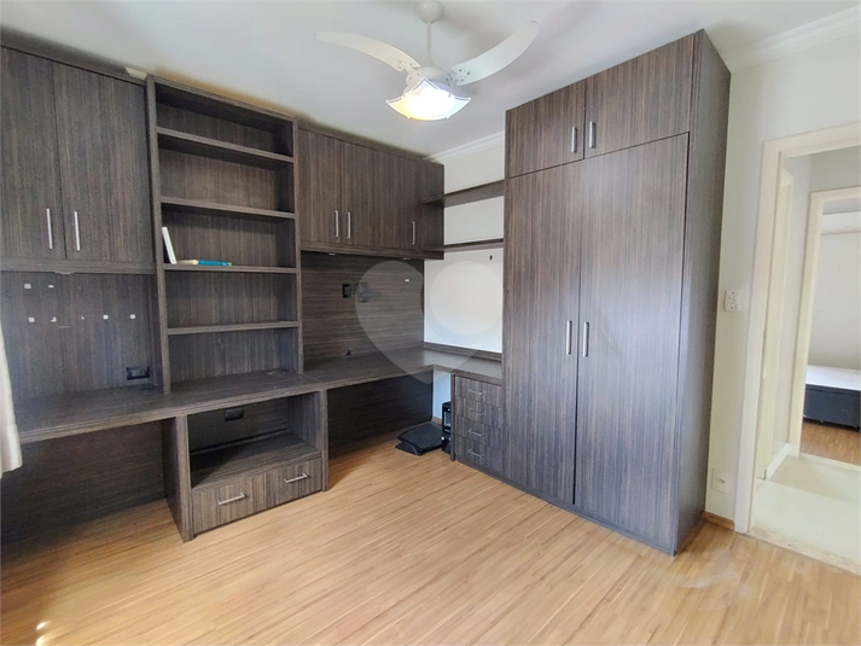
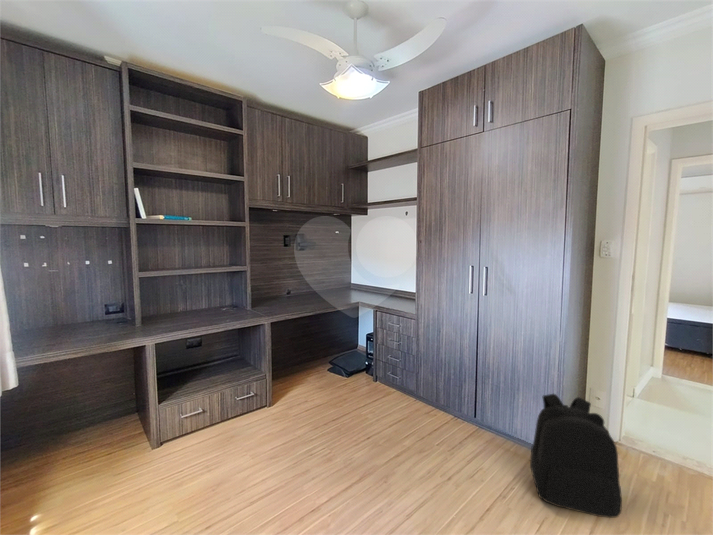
+ backpack [529,393,623,519]
